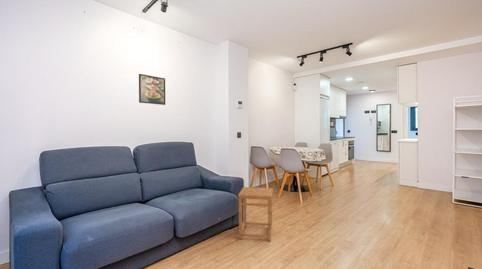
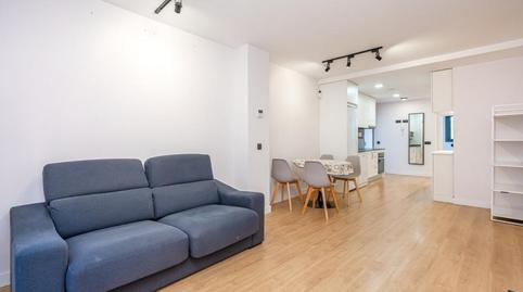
- side table [237,186,274,242]
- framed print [138,73,166,106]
